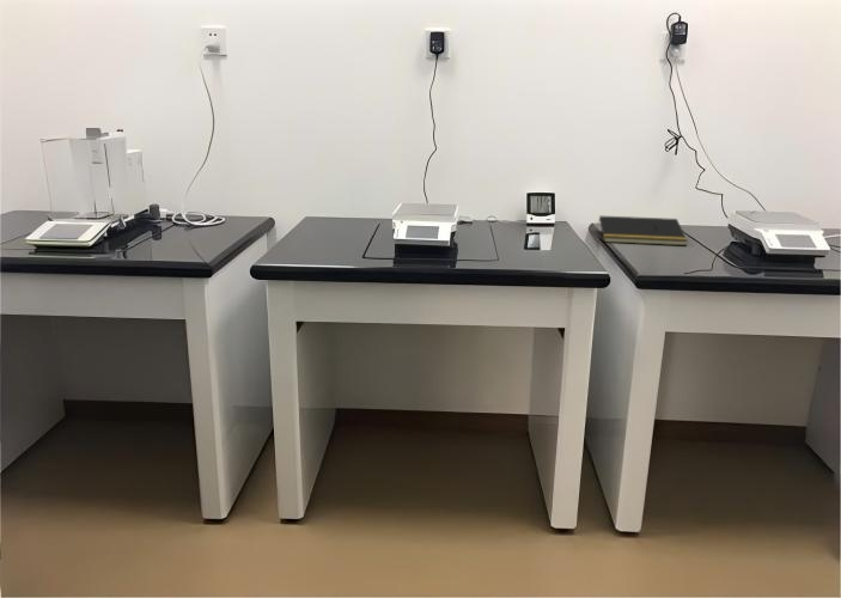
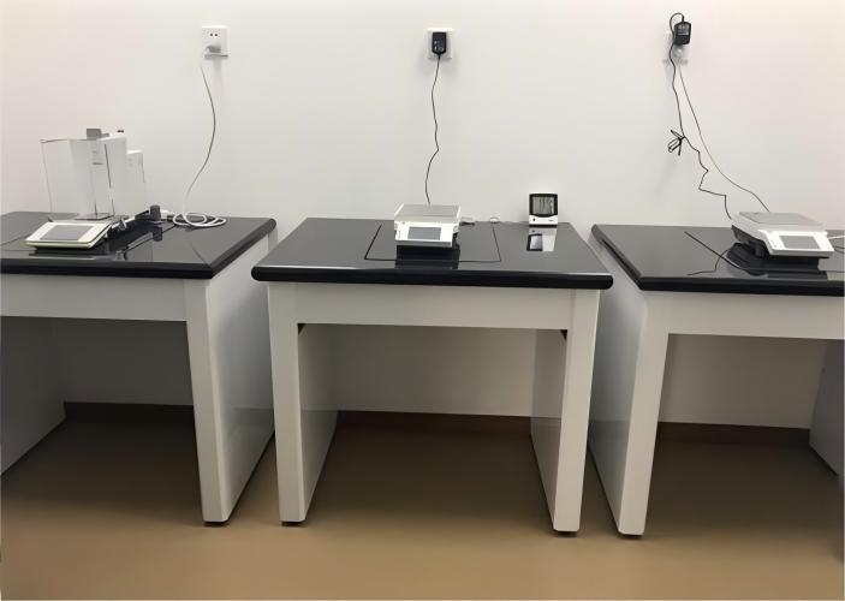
- notepad [595,214,689,246]
